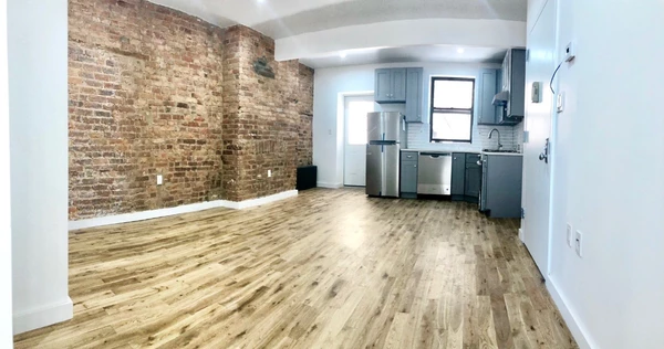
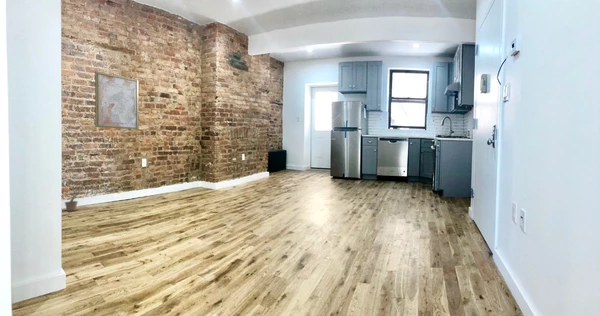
+ wall art [94,70,140,130]
+ potted plant [61,178,89,212]
